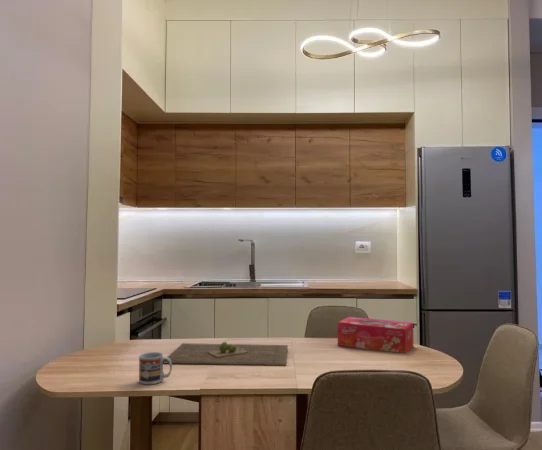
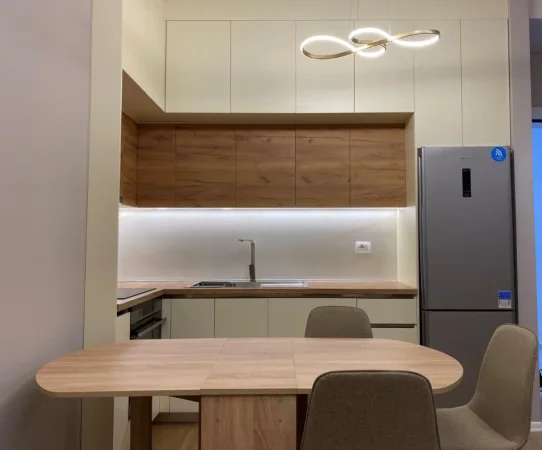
- cup [138,351,173,385]
- tissue box [337,316,415,354]
- cutting board [163,340,289,367]
